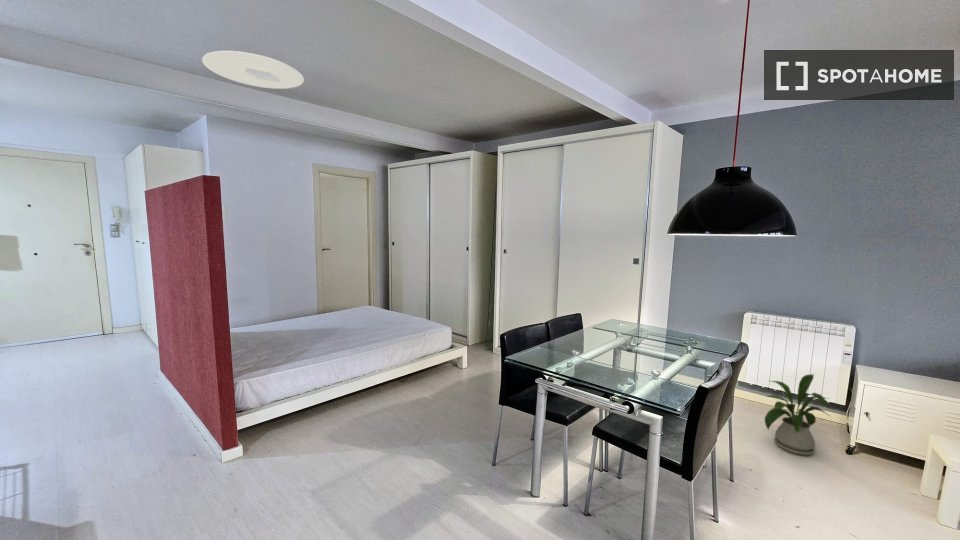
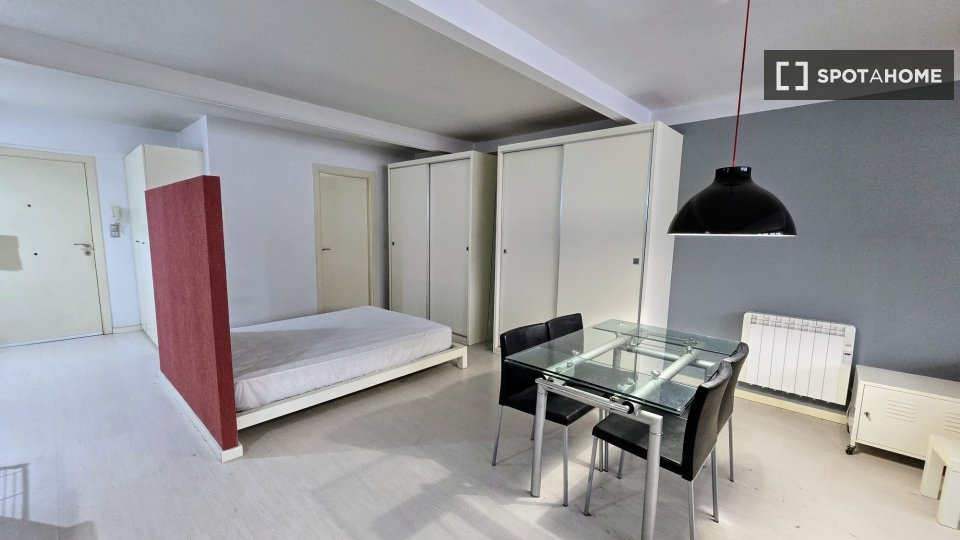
- ceiling light [201,50,305,90]
- house plant [764,373,832,456]
